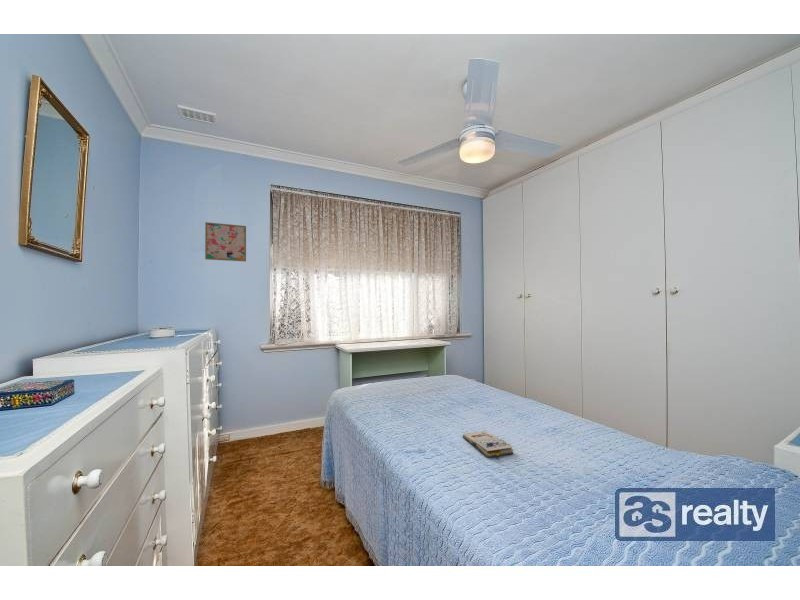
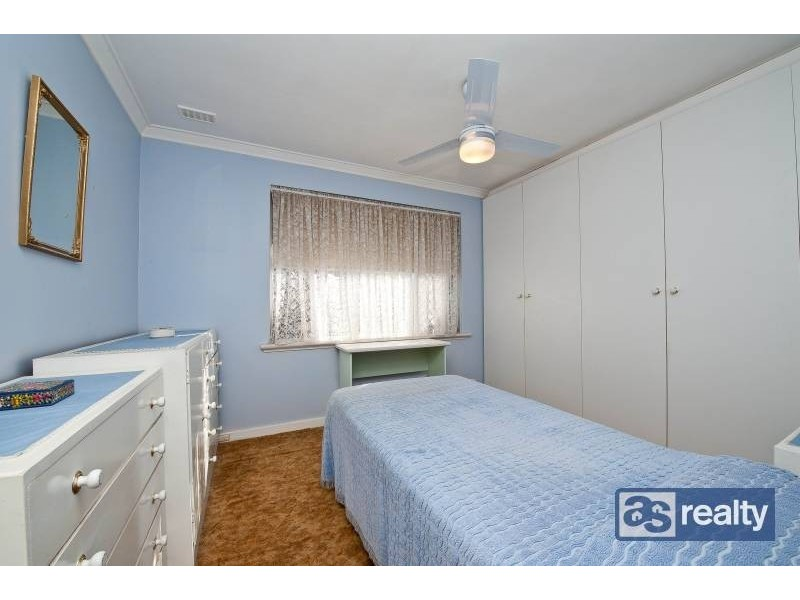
- wall art [204,221,247,263]
- paperback book [462,430,514,458]
